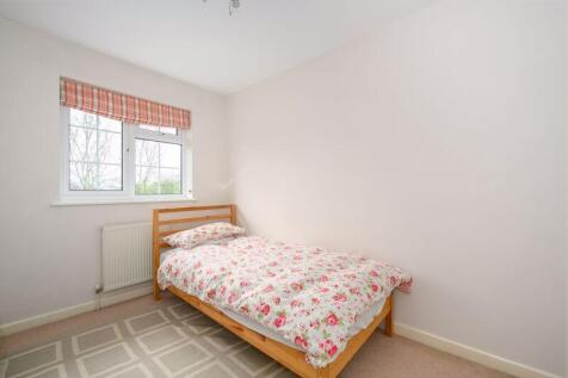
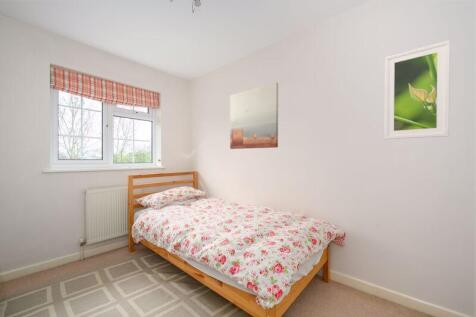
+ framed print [383,39,451,140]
+ wall art [229,81,279,150]
